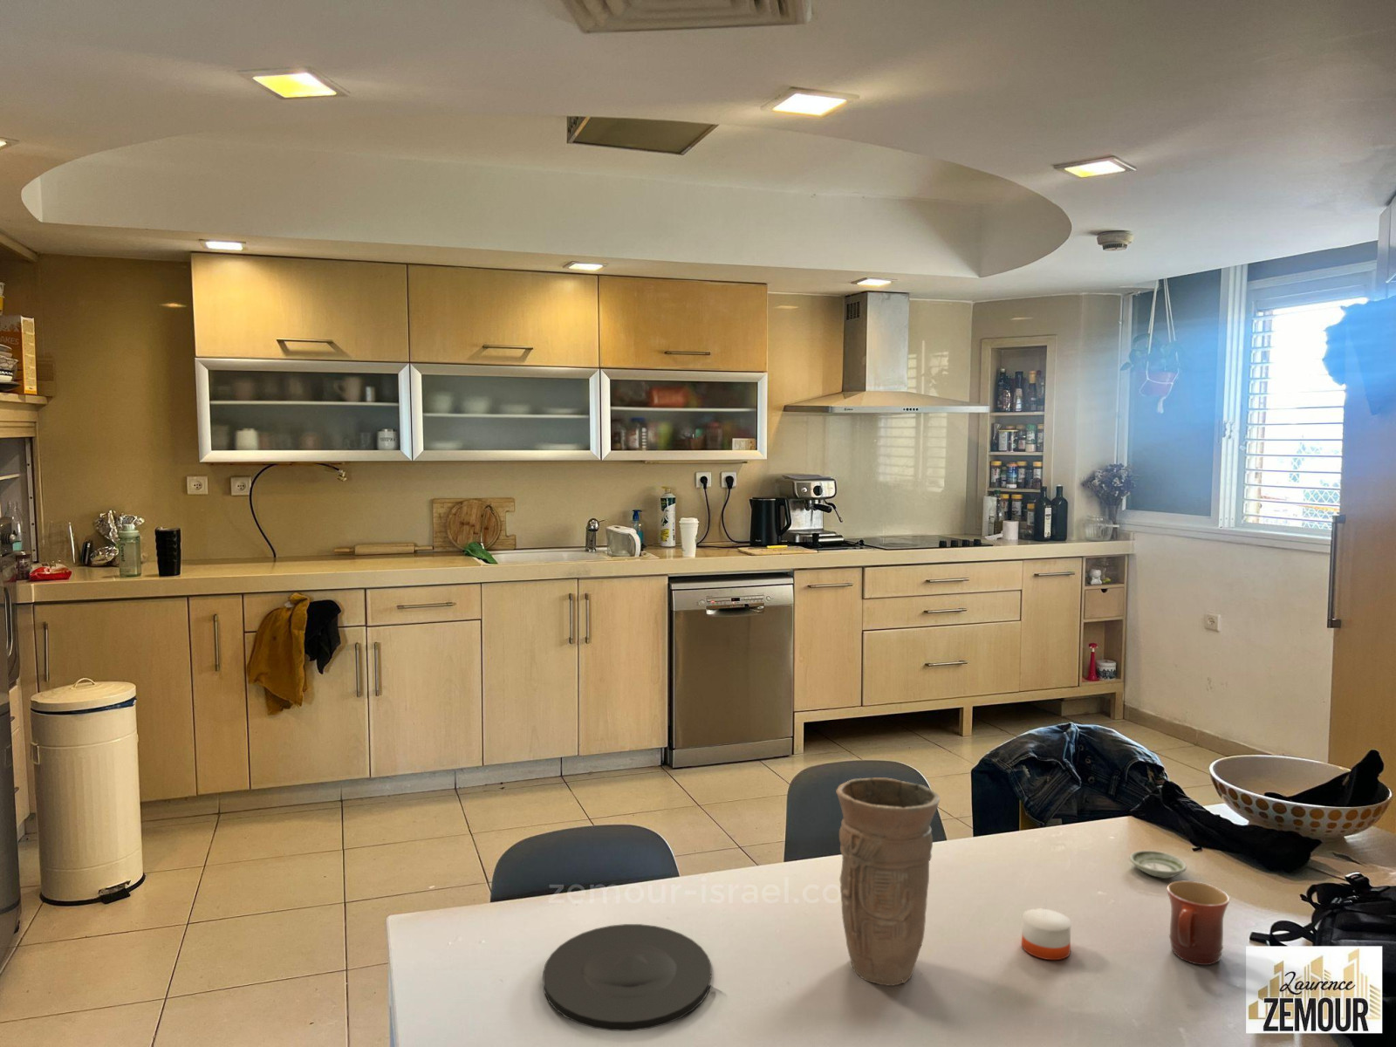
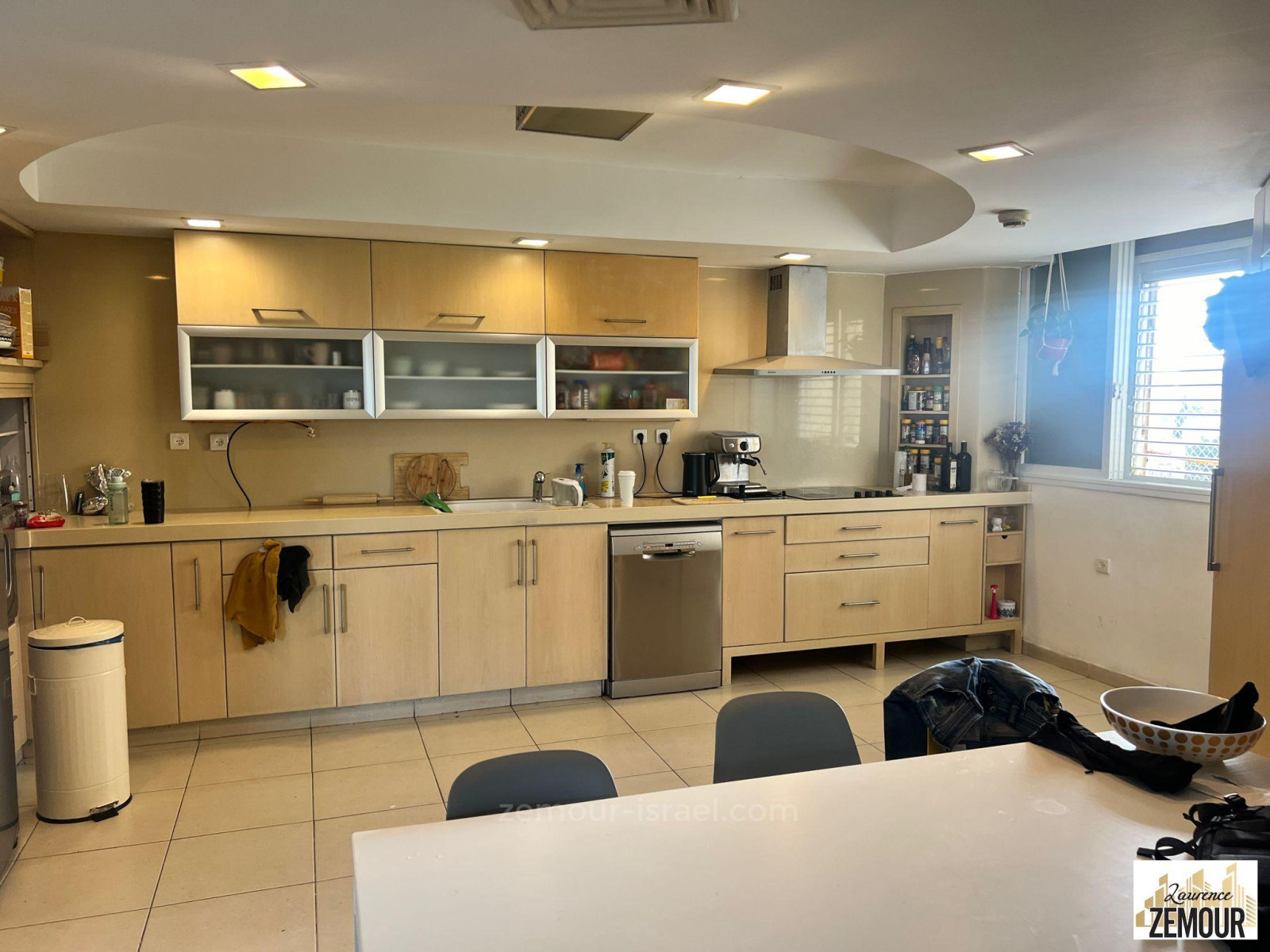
- saucer [1129,850,1187,880]
- mug [1165,880,1230,966]
- plate [542,923,712,1033]
- vase [835,776,941,987]
- candle [1021,897,1073,960]
